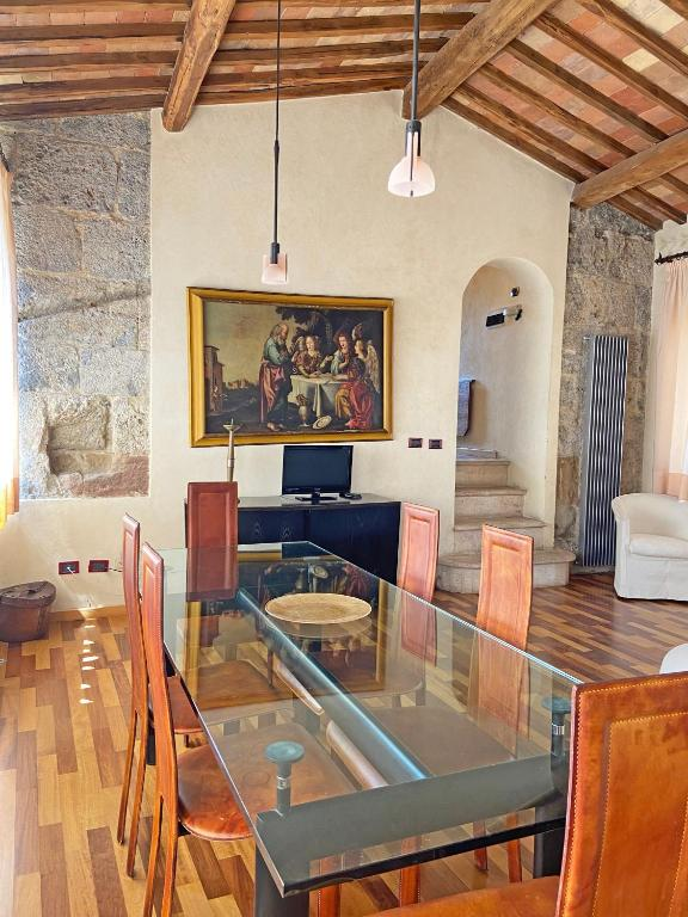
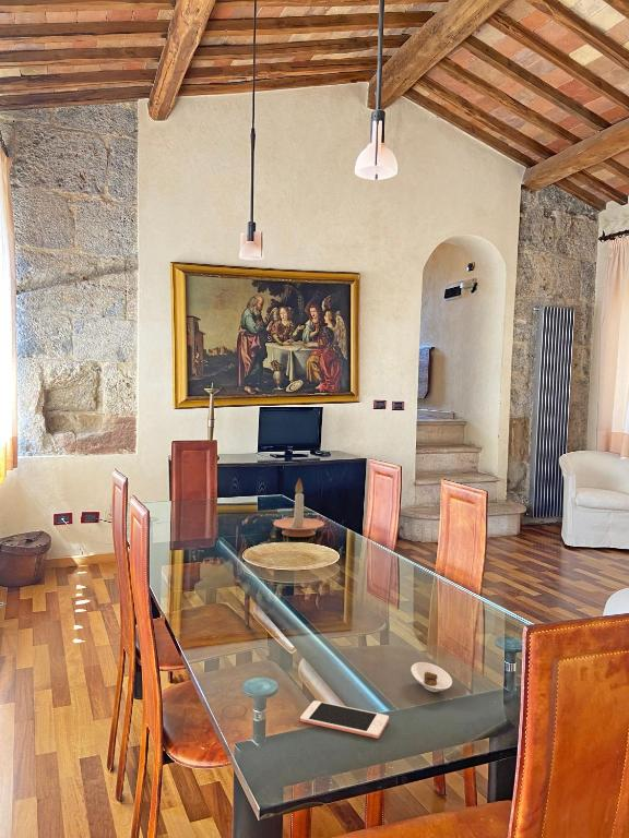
+ saucer [410,661,453,693]
+ cell phone [299,699,390,740]
+ candle holder [272,477,325,538]
